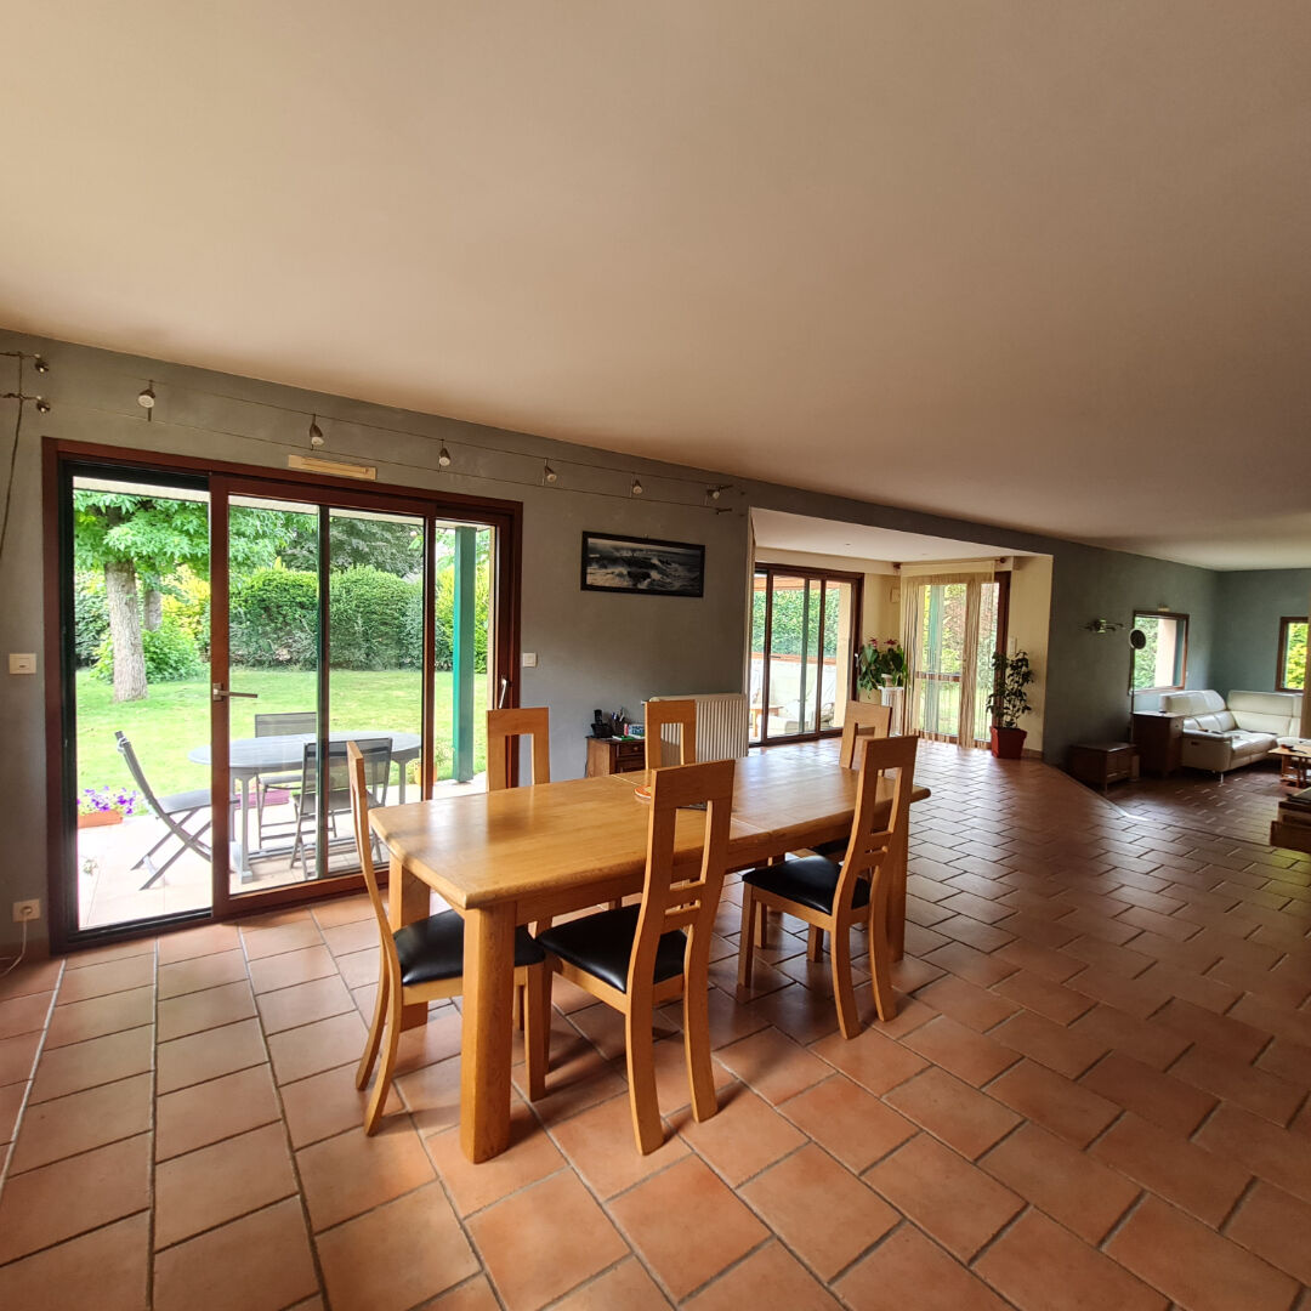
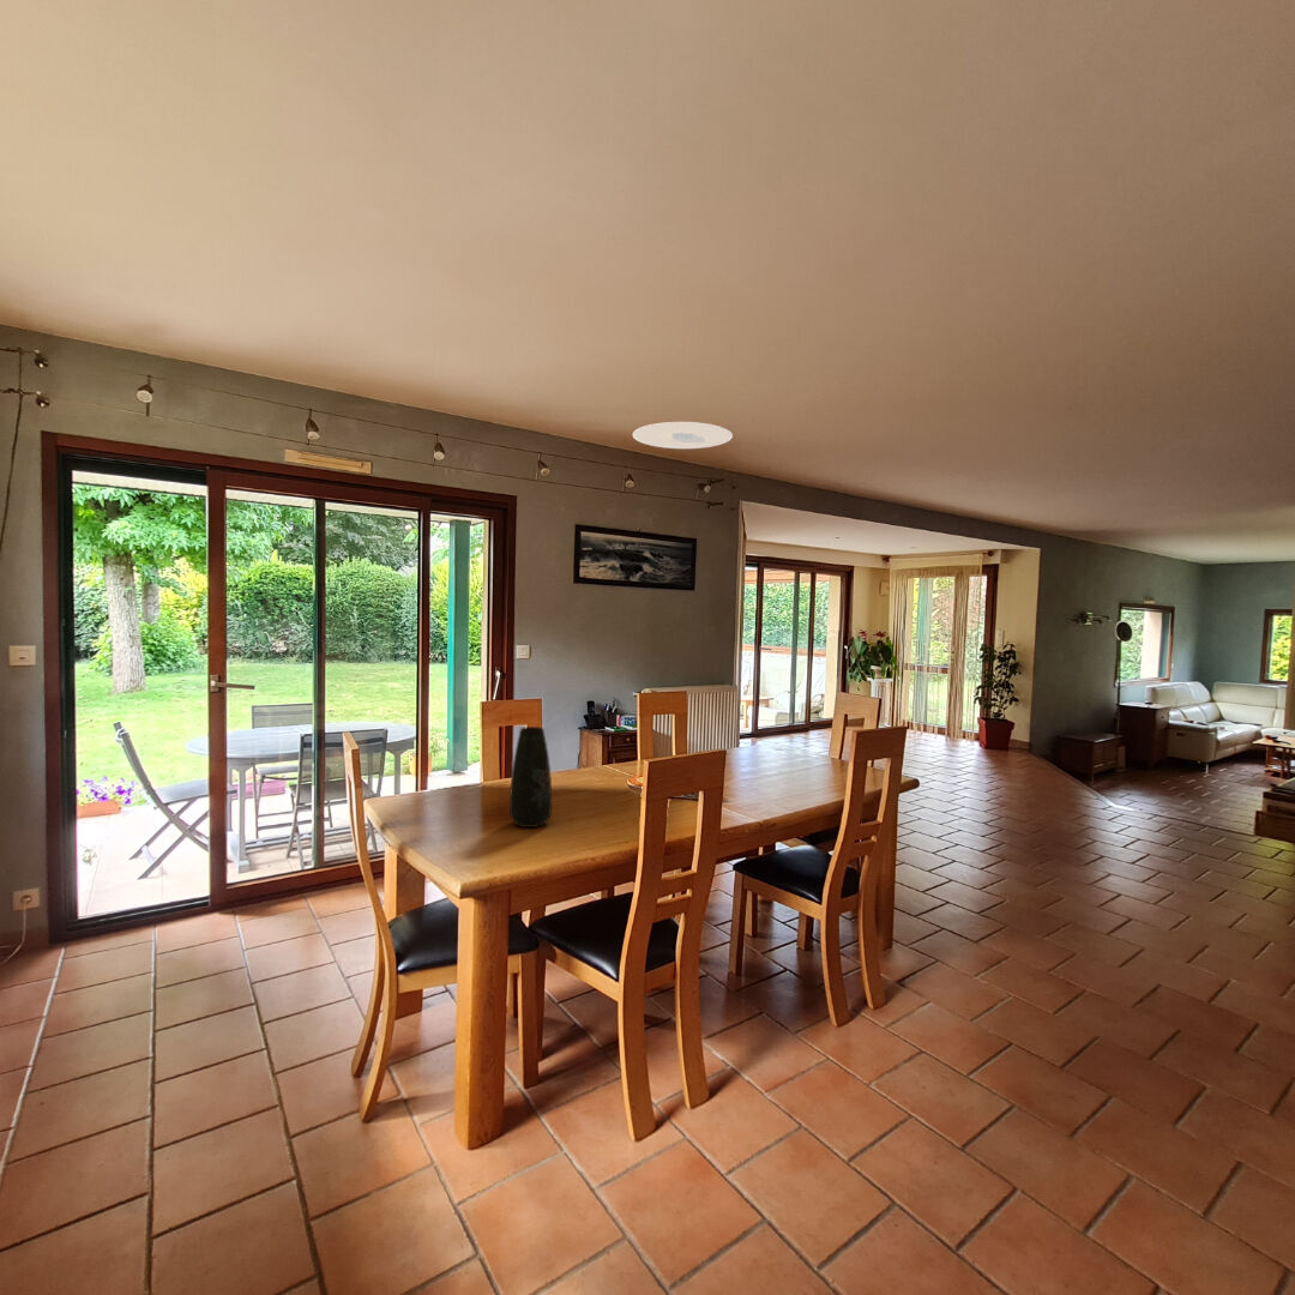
+ vase [508,725,553,829]
+ ceiling light [632,421,734,450]
